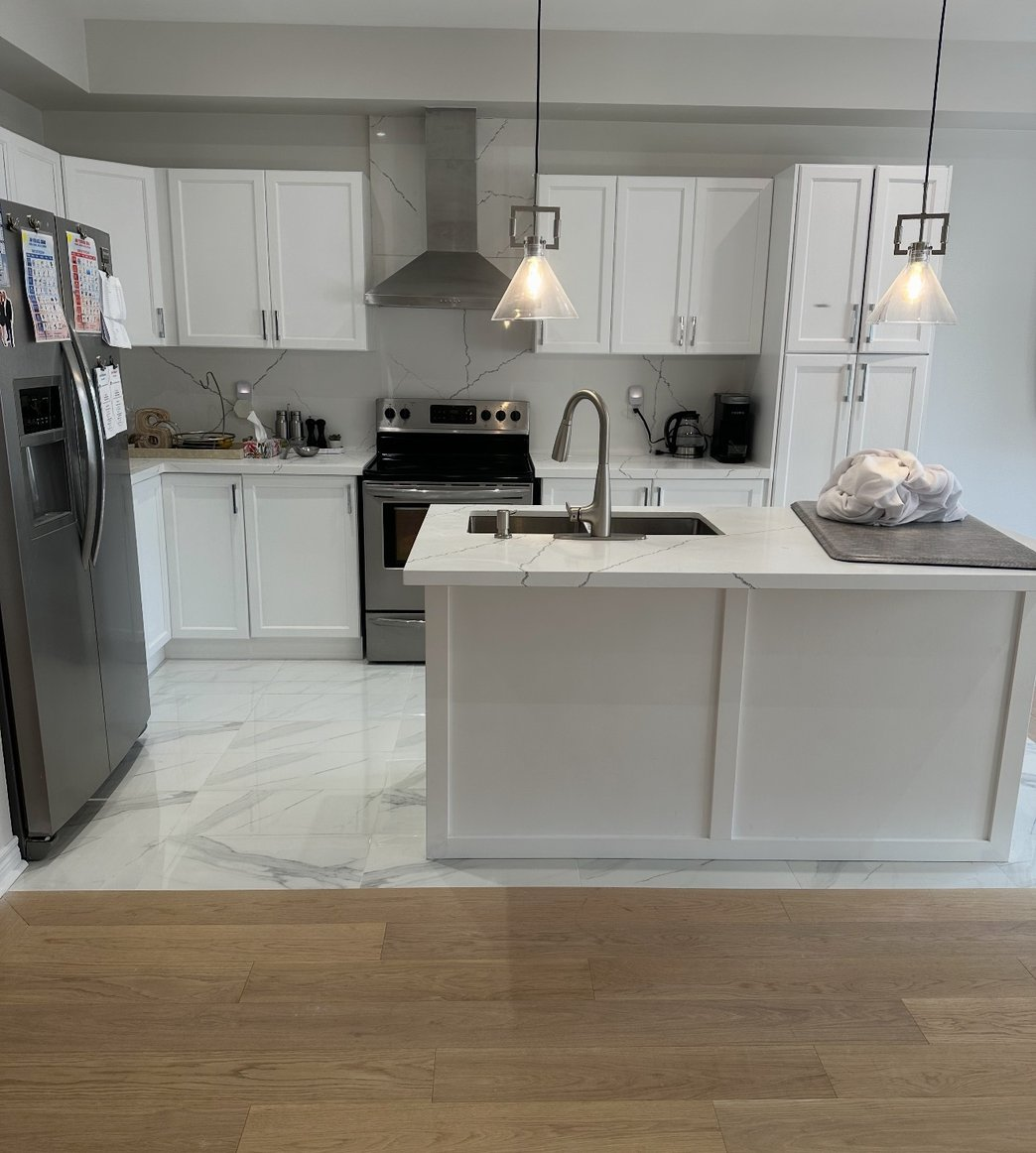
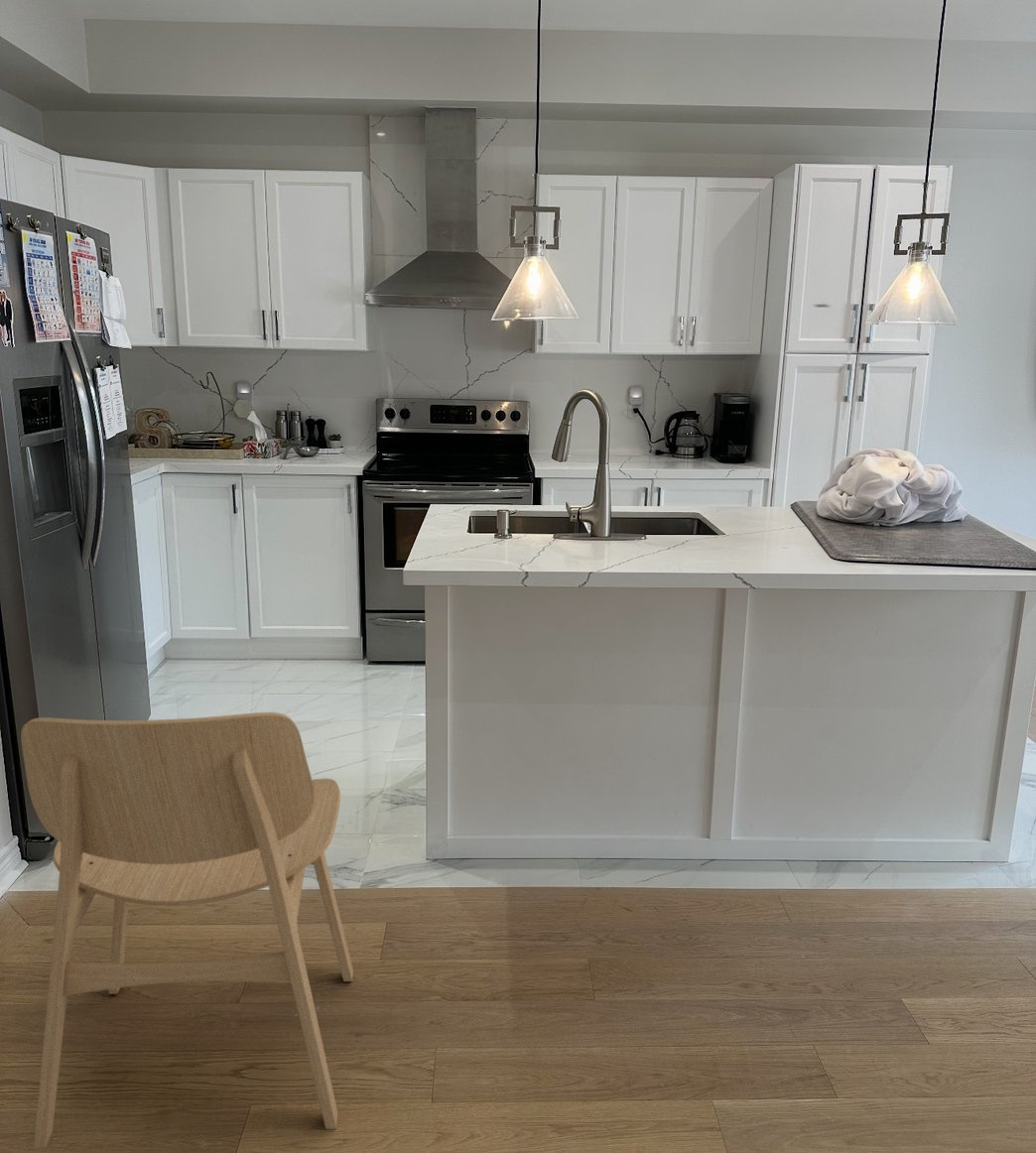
+ dining chair [20,711,354,1150]
